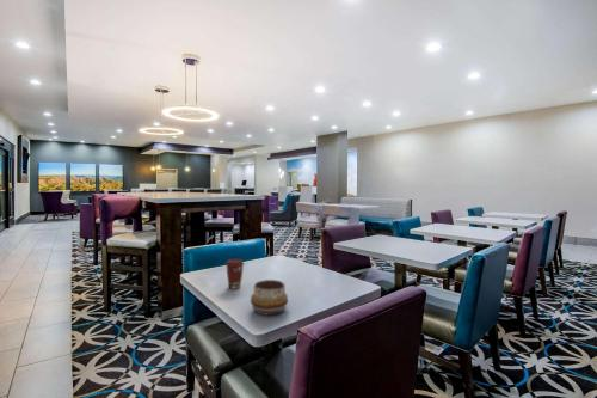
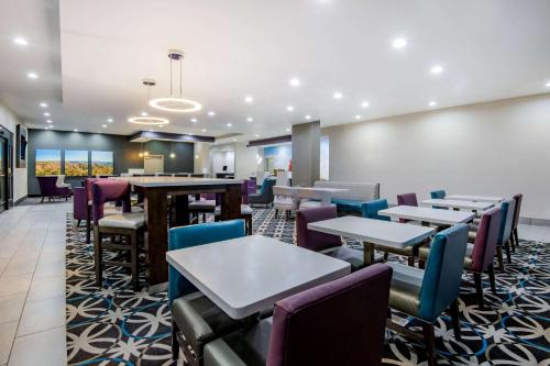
- coffee cup [224,258,246,290]
- decorative bowl [250,278,289,316]
